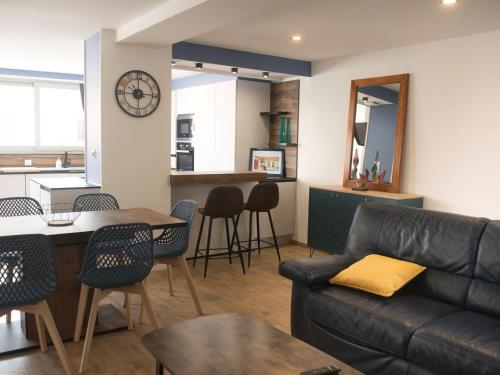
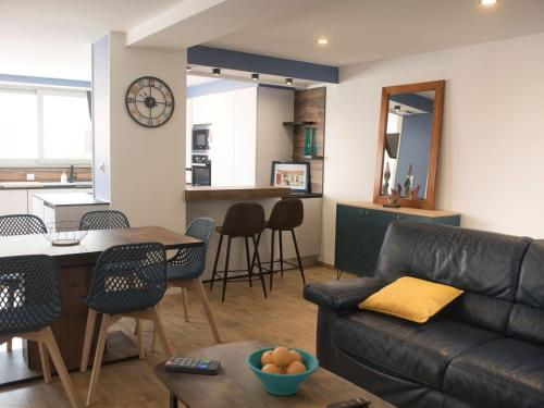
+ fruit bowl [245,346,320,396]
+ remote control [164,356,222,375]
